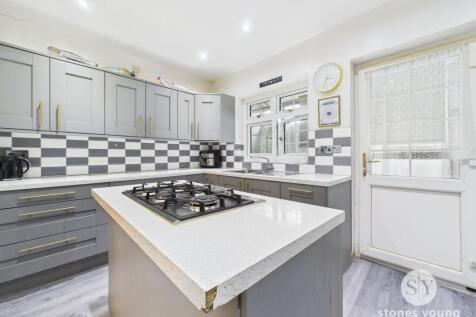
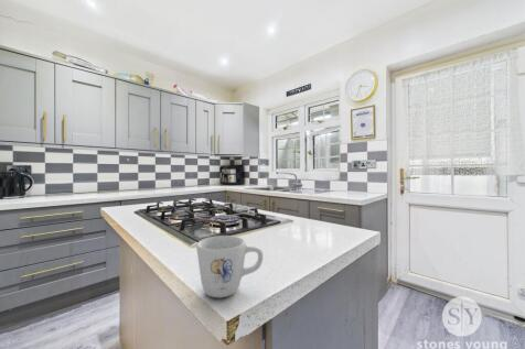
+ mug [195,235,264,298]
